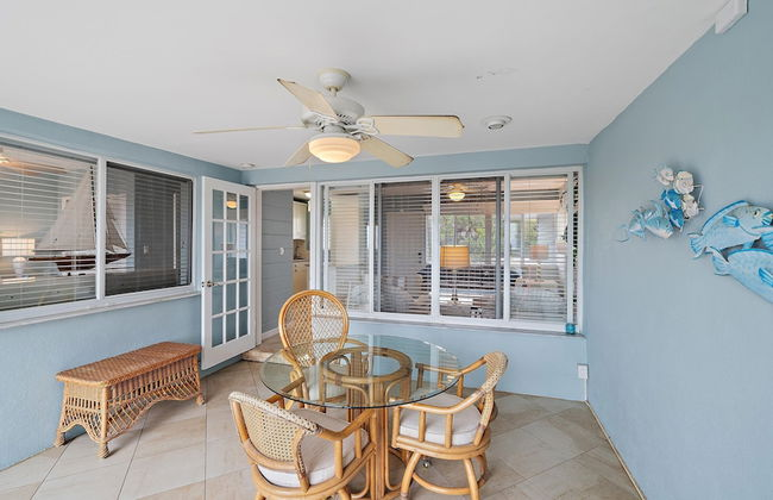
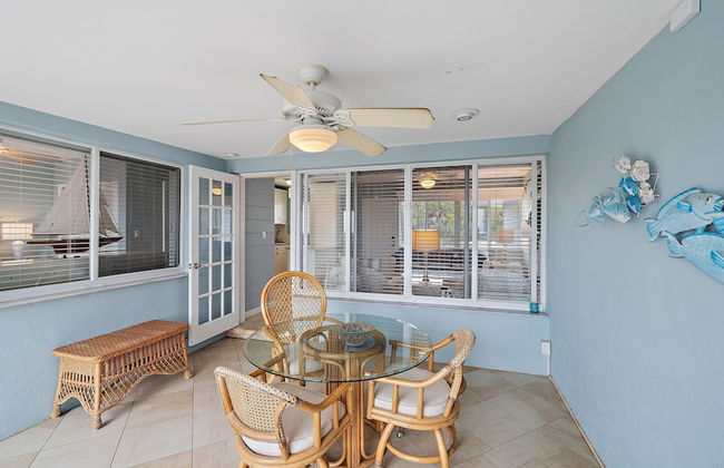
+ decorative bowl [333,321,376,348]
